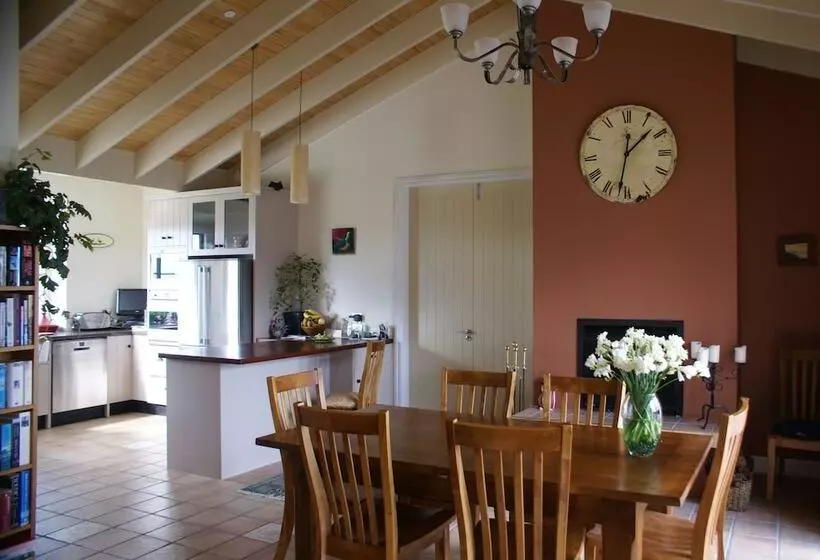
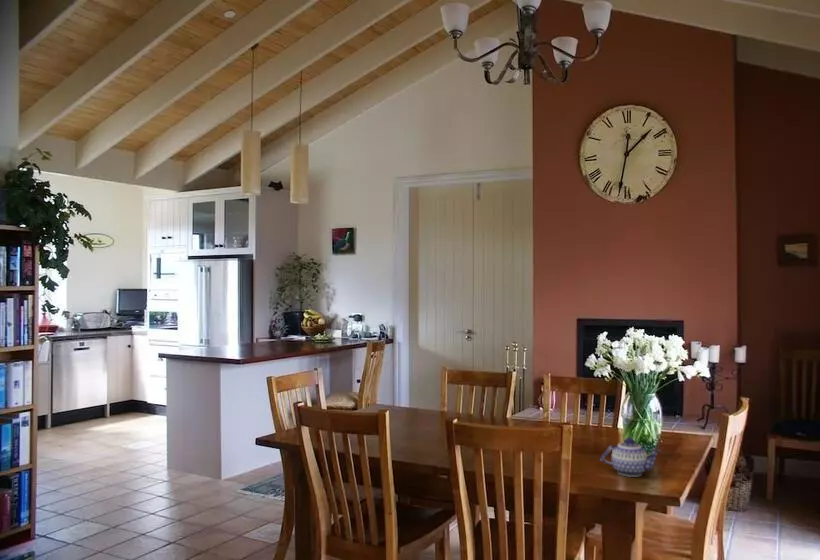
+ teapot [600,437,662,478]
